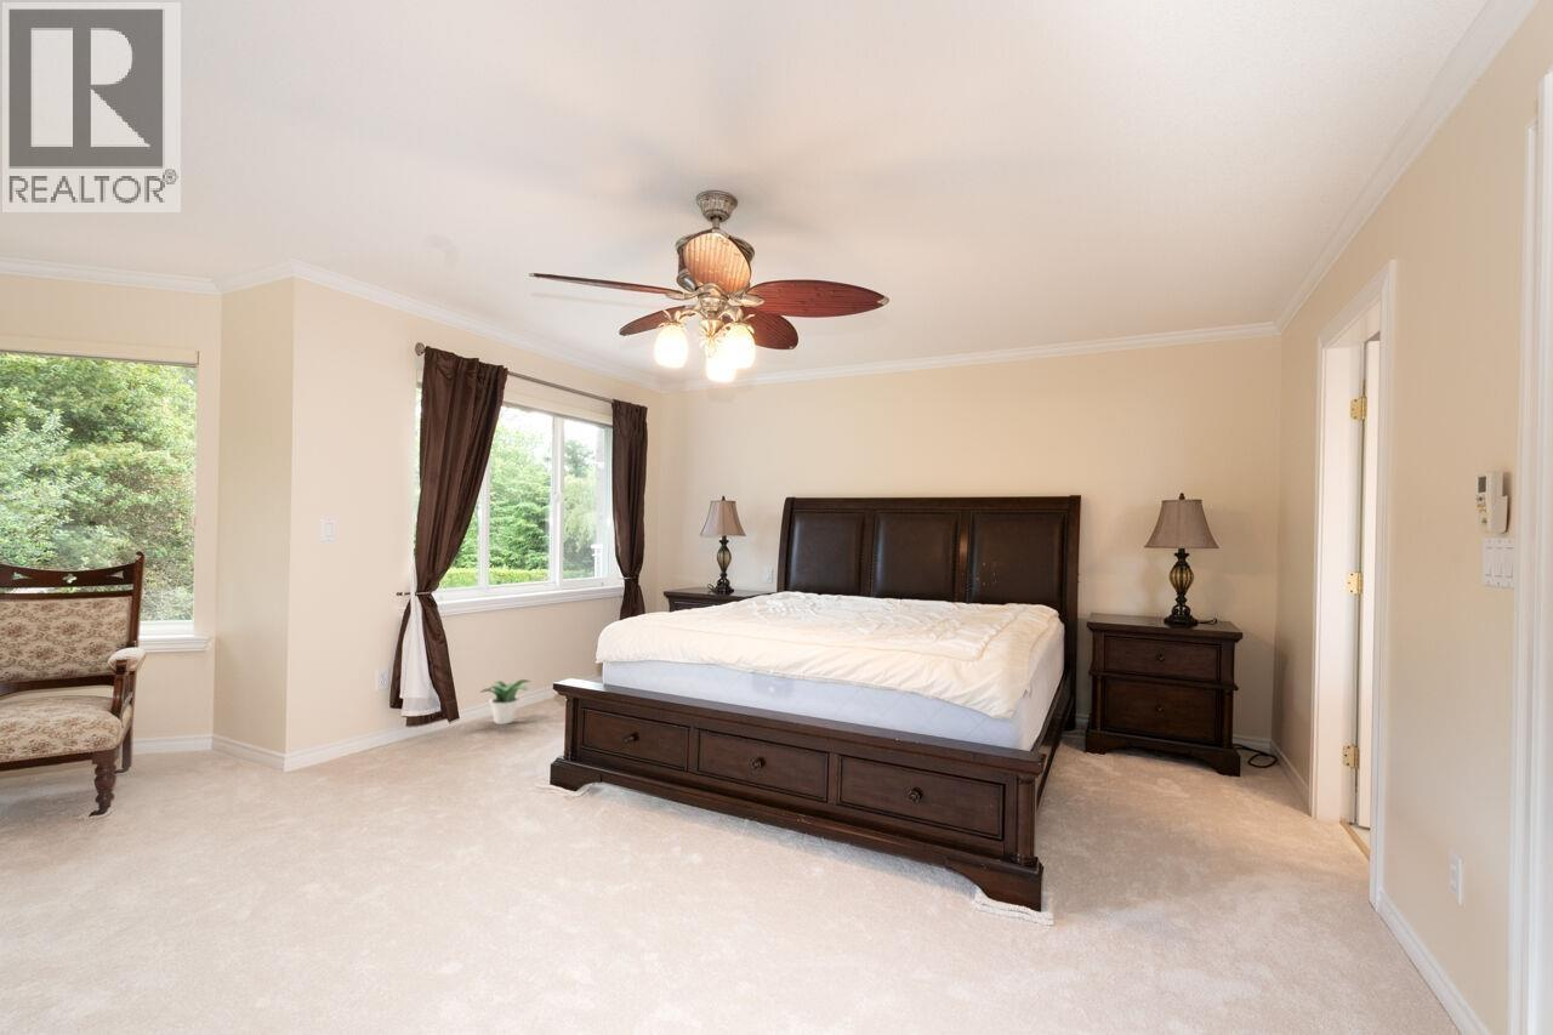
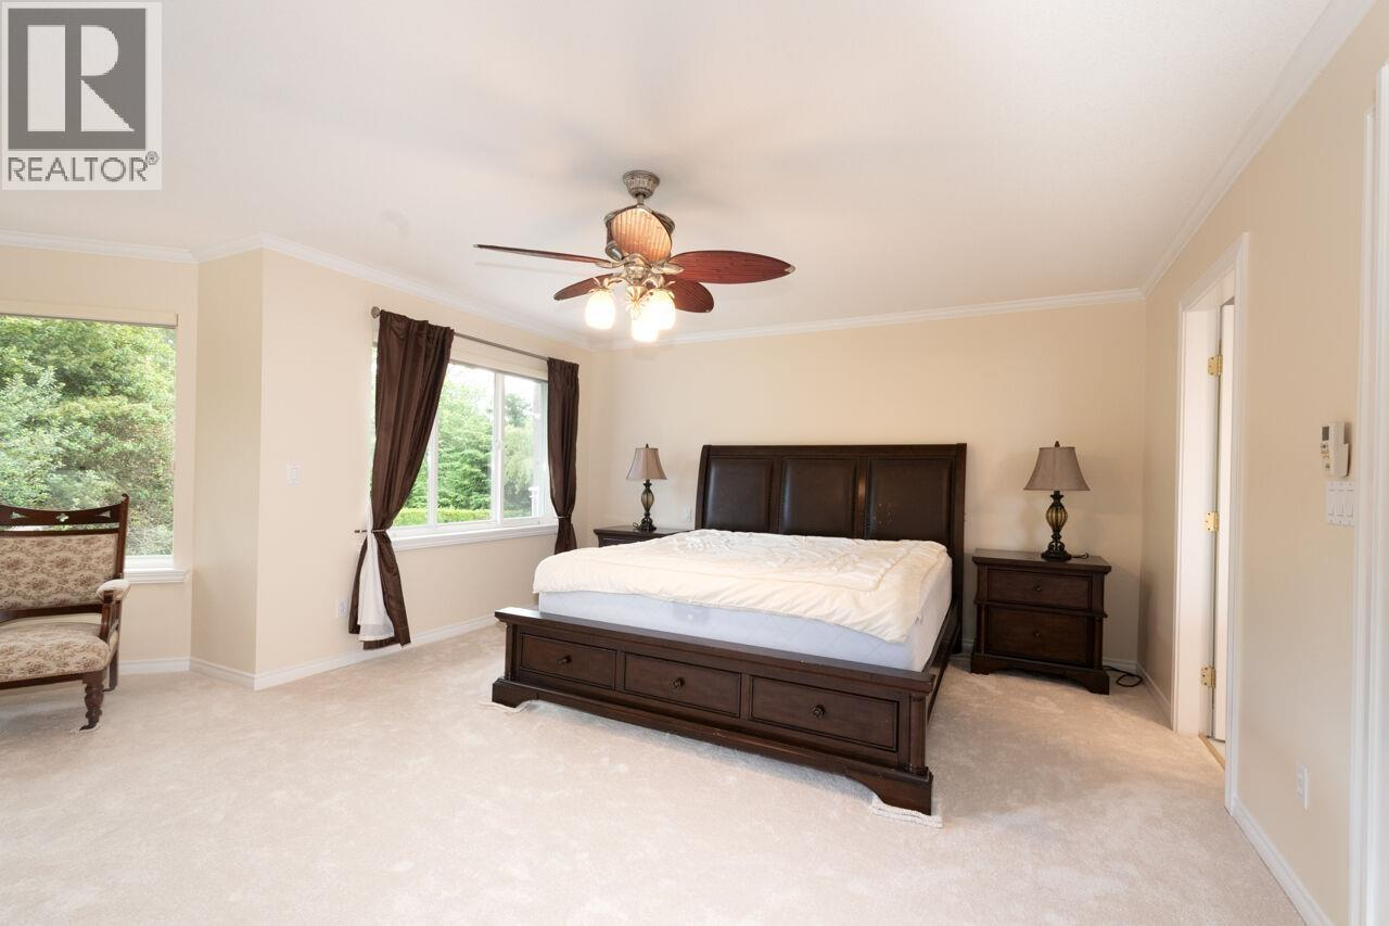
- potted plant [479,678,531,726]
